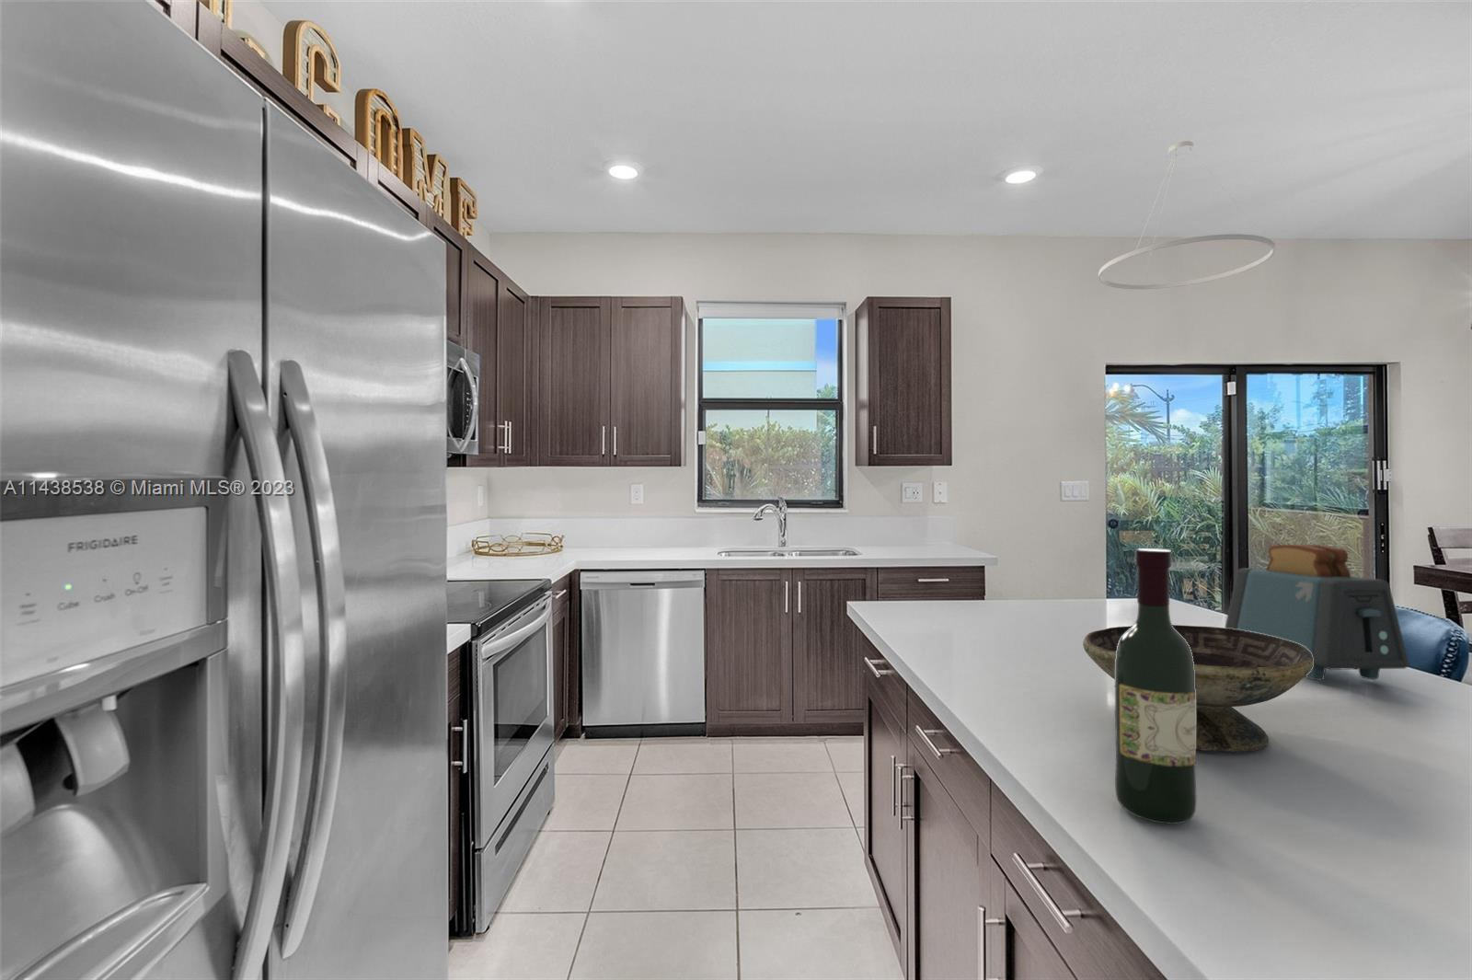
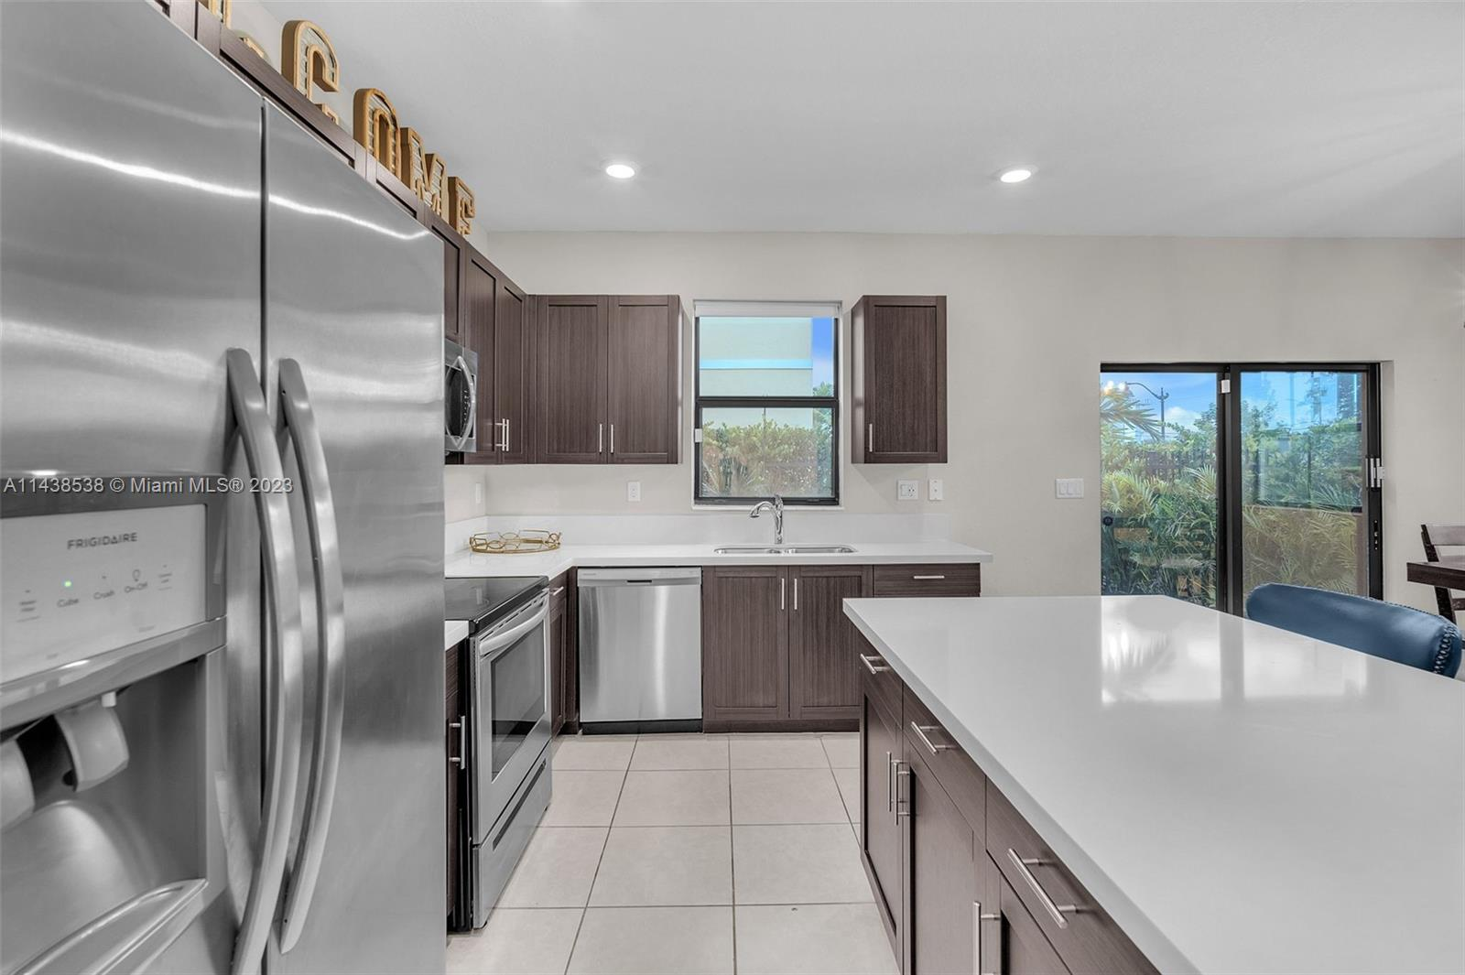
- toaster [1224,544,1410,681]
- decorative bowl [1082,623,1312,754]
- pendant light [1098,140,1276,290]
- wine bottle [1114,548,1198,826]
